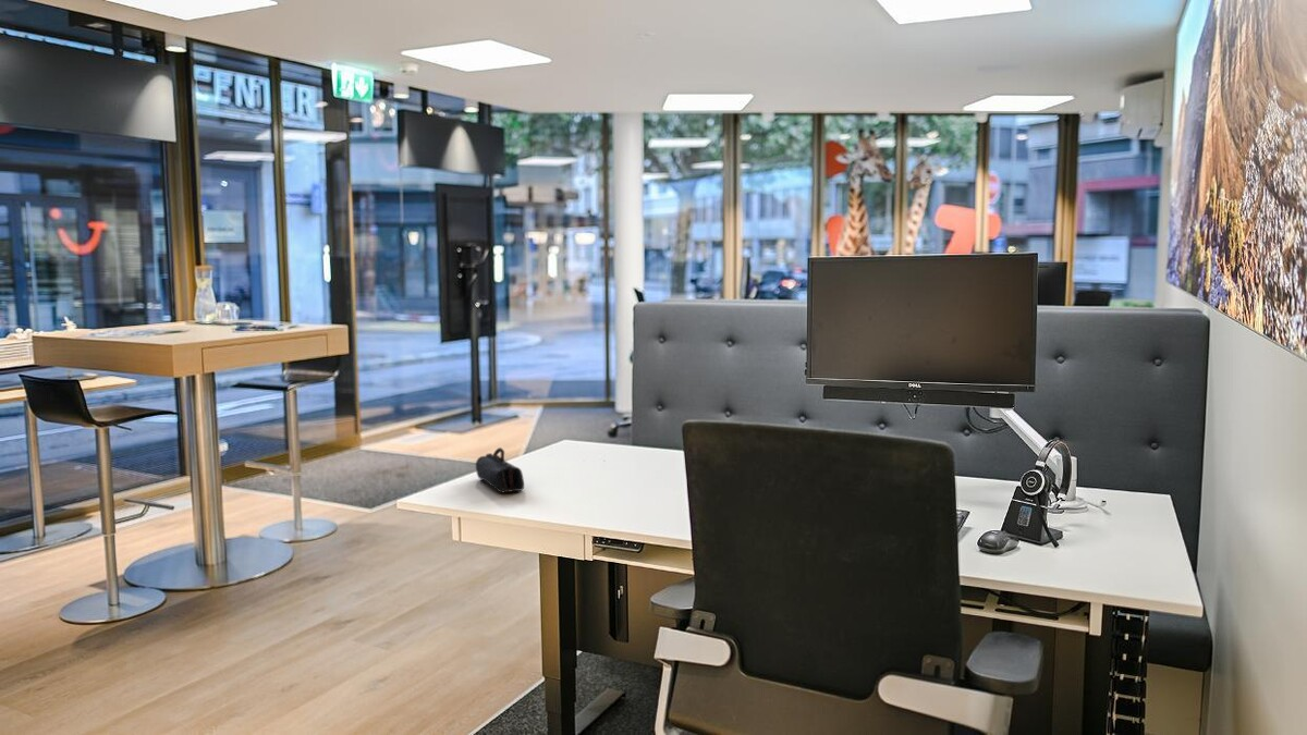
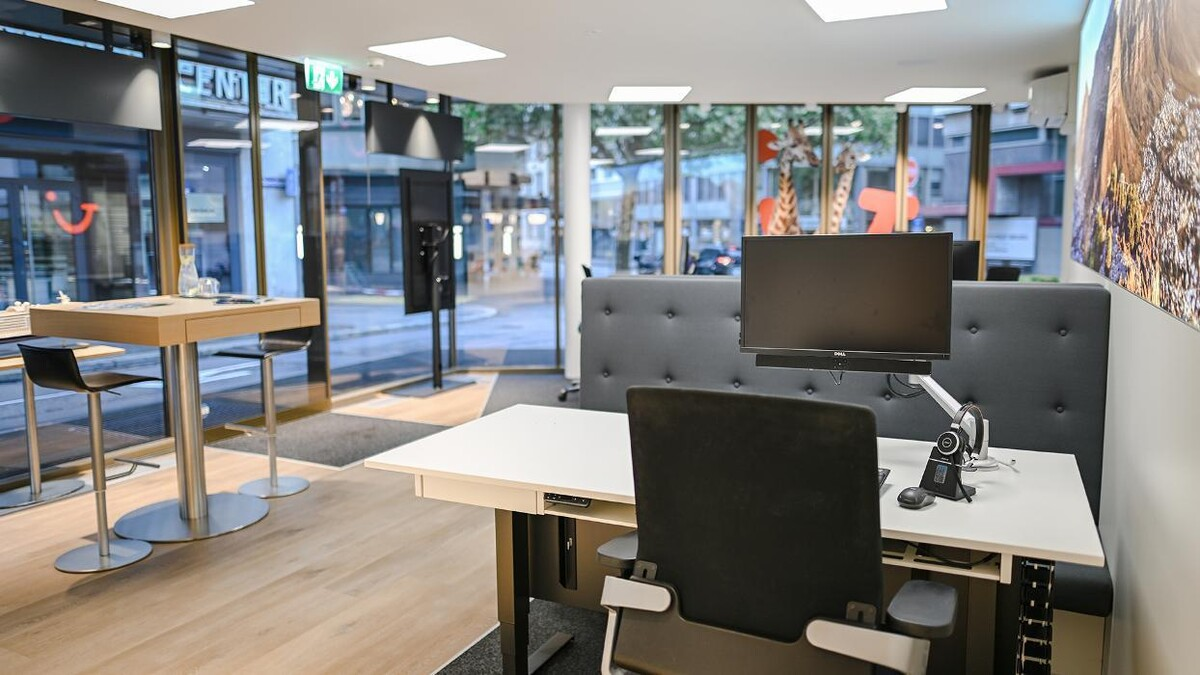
- pencil case [475,446,525,494]
